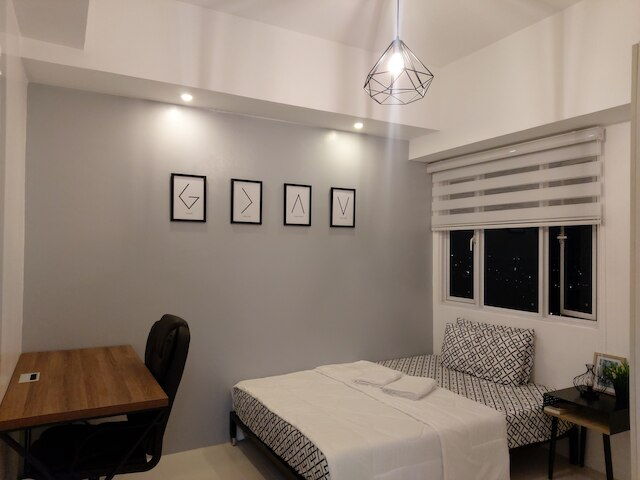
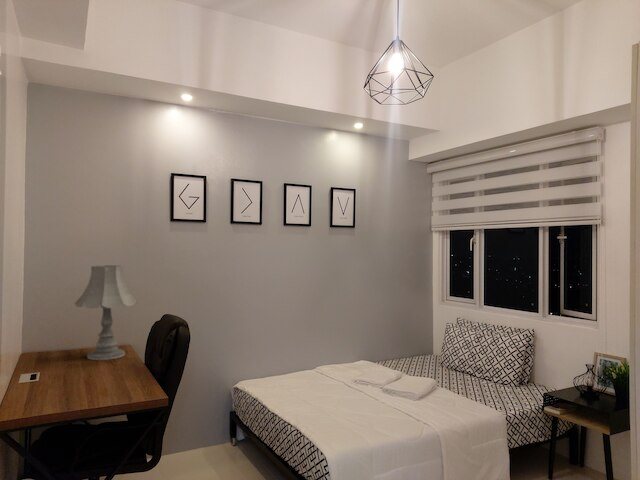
+ table lamp [74,264,138,361]
